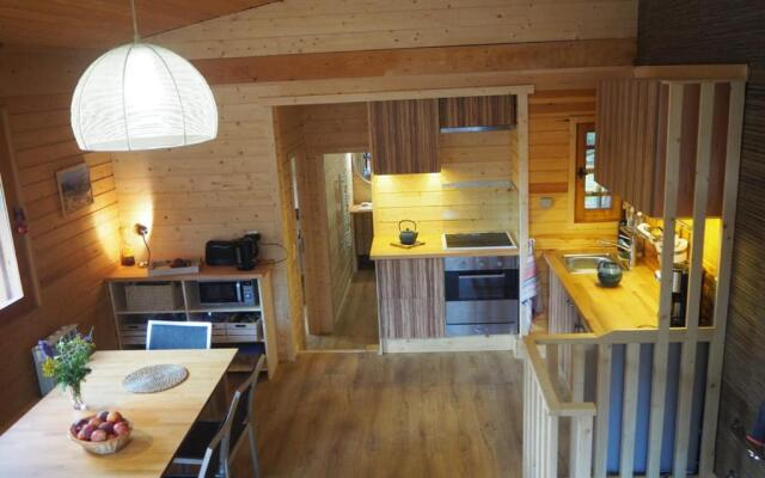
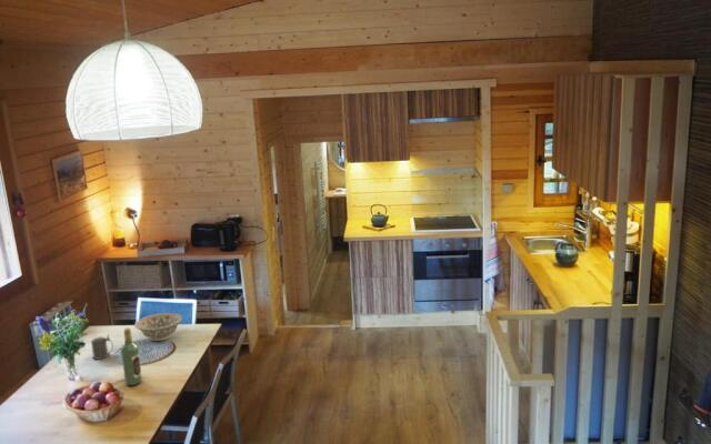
+ wine bottle [120,327,143,386]
+ beer stein [90,333,114,361]
+ decorative bowl [133,312,183,342]
